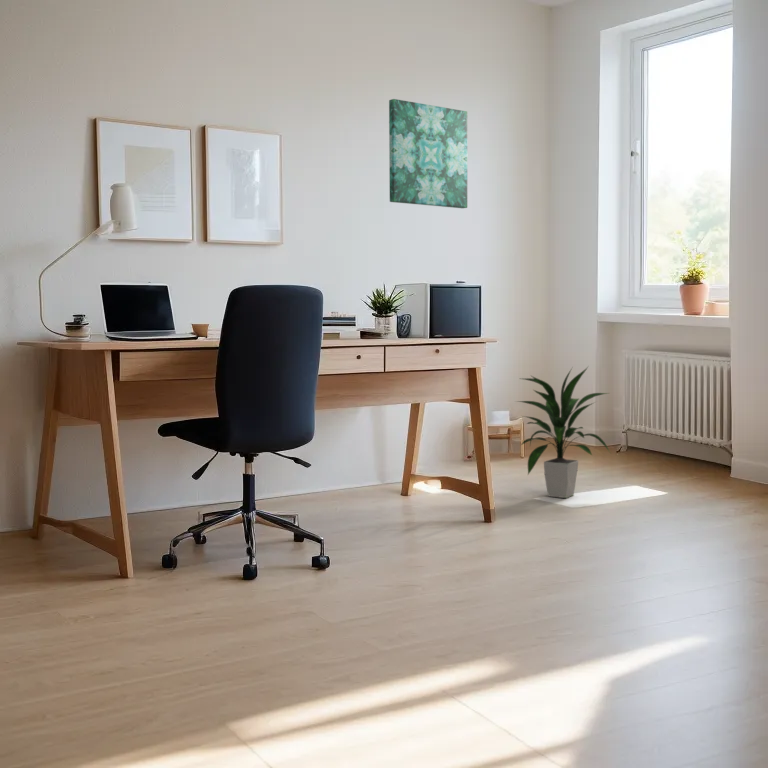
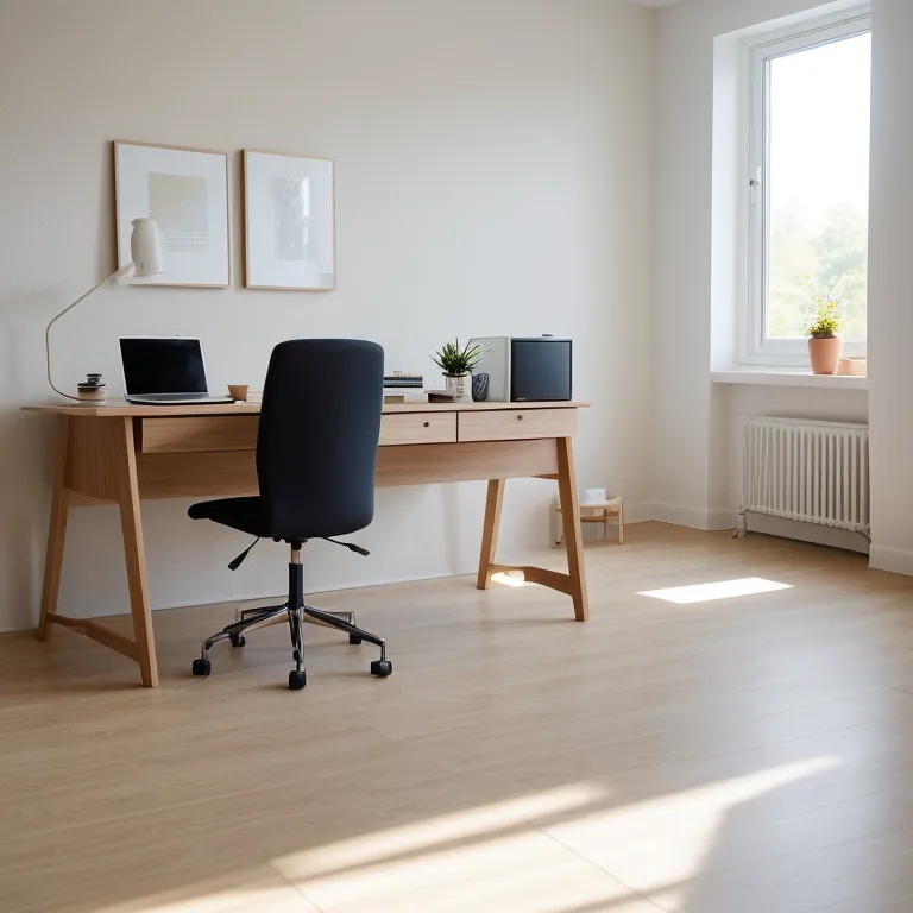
- wall art [388,98,468,209]
- indoor plant [515,366,611,499]
